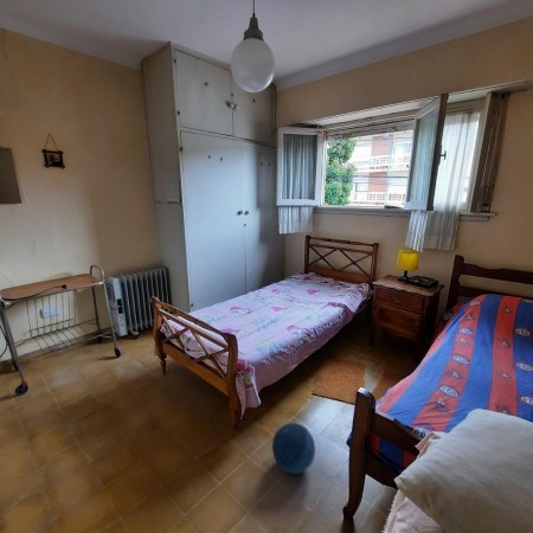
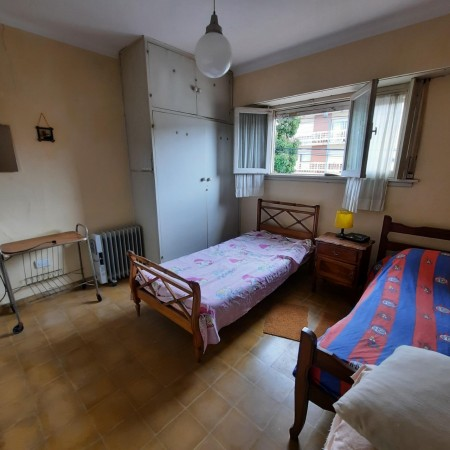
- ball [271,422,316,475]
